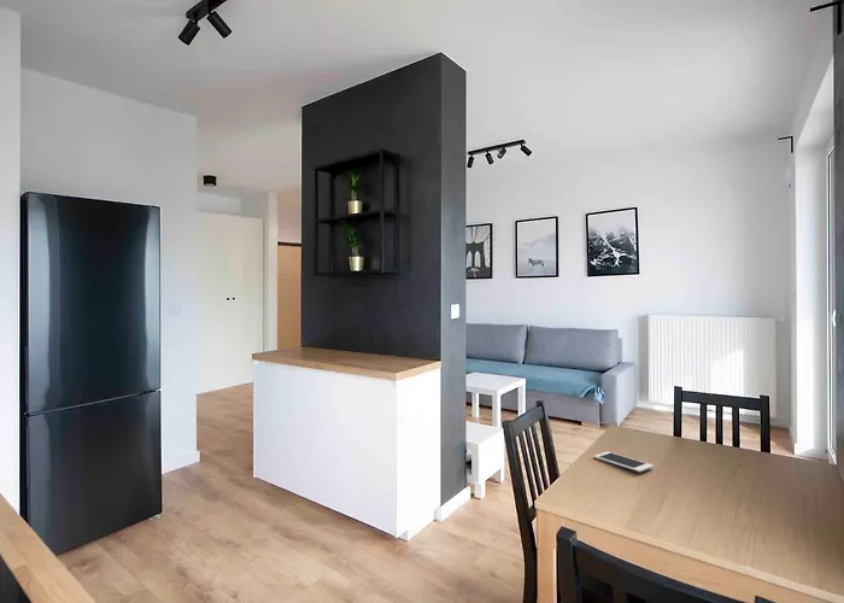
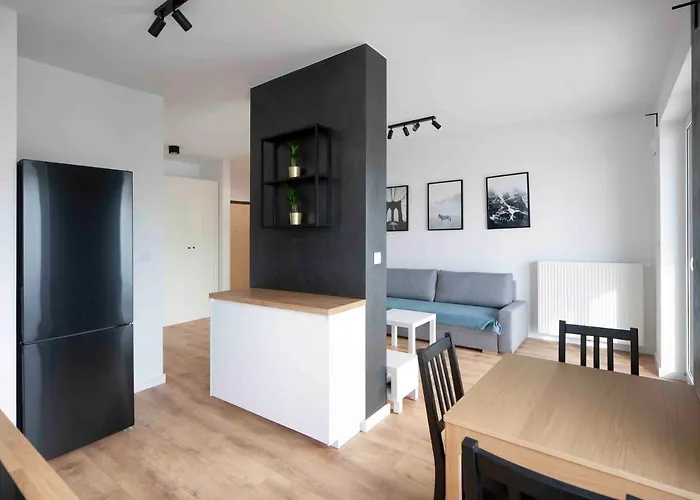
- cell phone [593,451,655,473]
